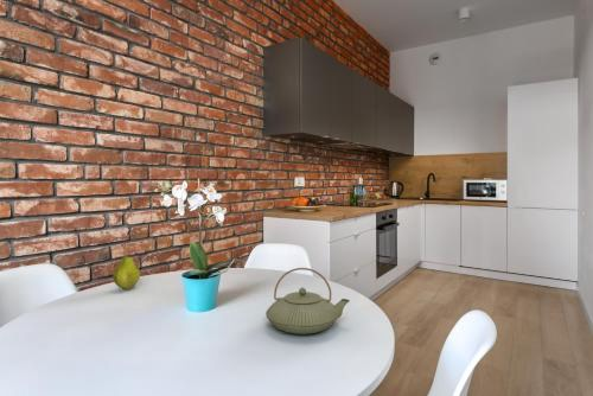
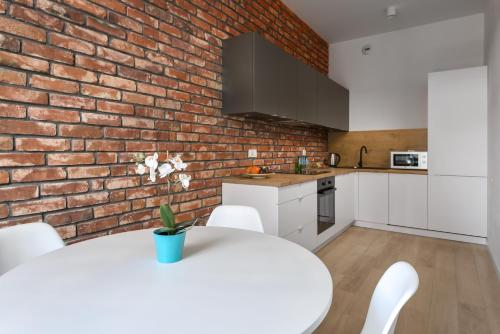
- fruit [113,254,141,290]
- teapot [264,267,351,336]
